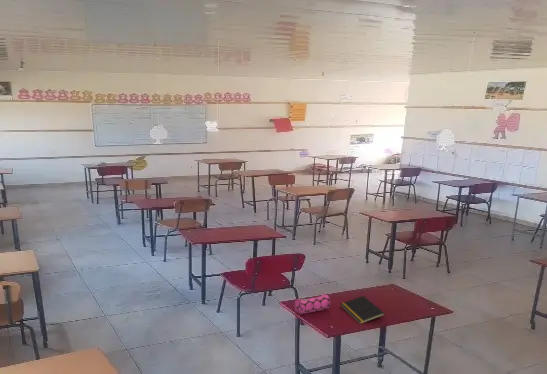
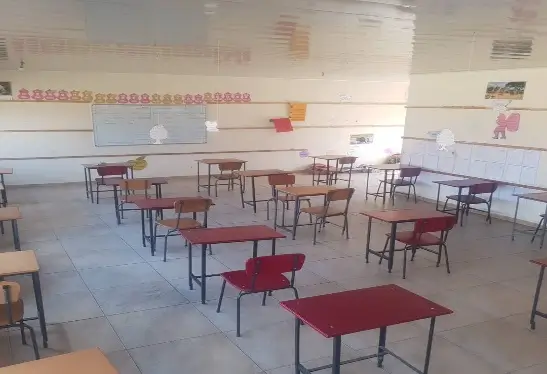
- notepad [340,295,386,324]
- pencil case [293,293,331,315]
